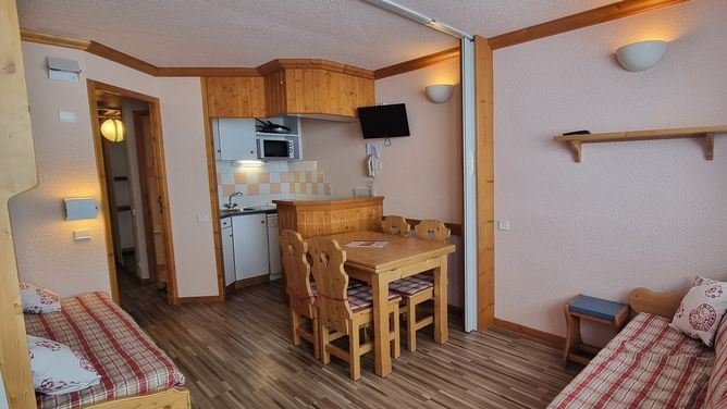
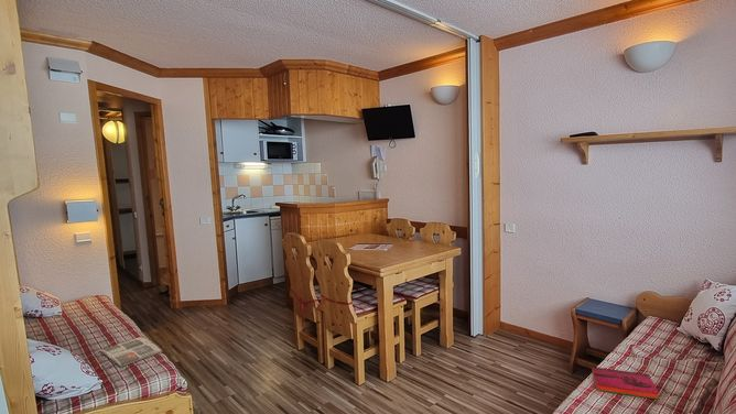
+ magazine [99,336,163,368]
+ hardback book [591,366,660,401]
